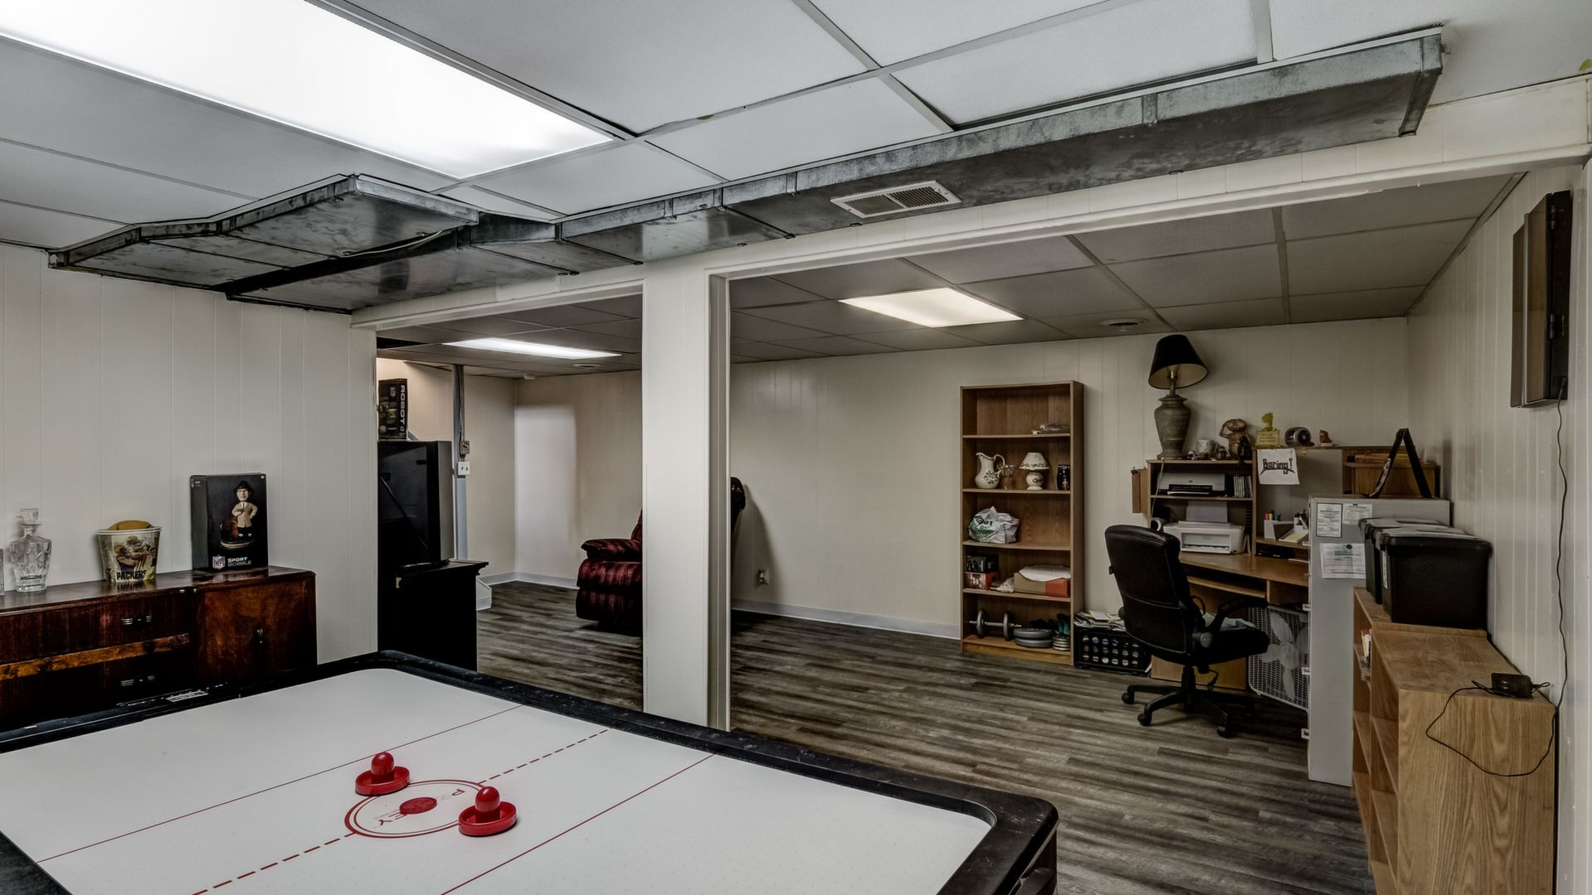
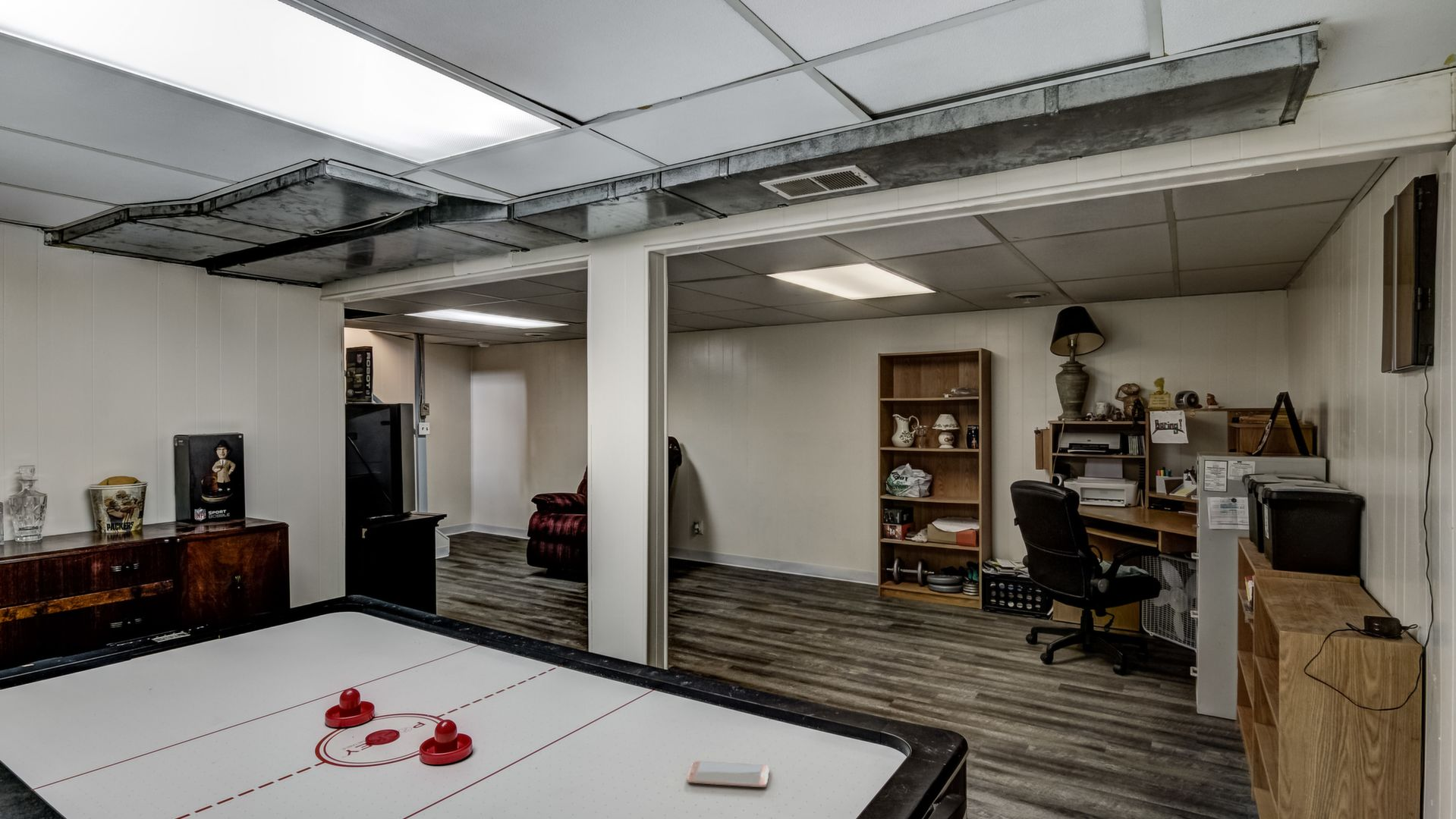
+ smartphone [687,761,770,788]
